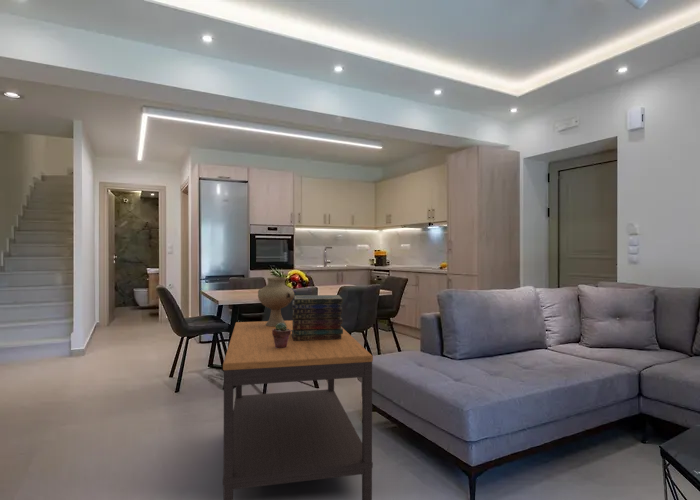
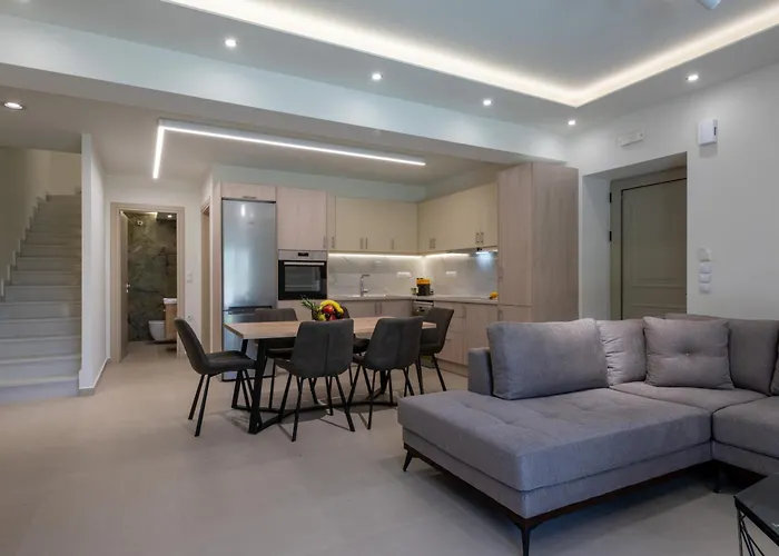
- side table [222,319,374,500]
- book stack [291,294,344,341]
- potted succulent [272,322,291,348]
- vase [257,276,295,327]
